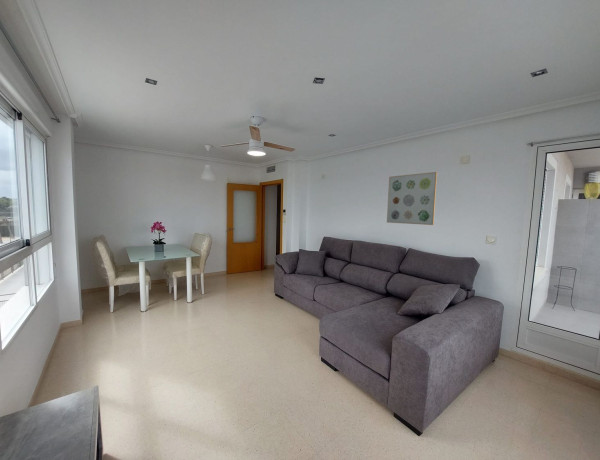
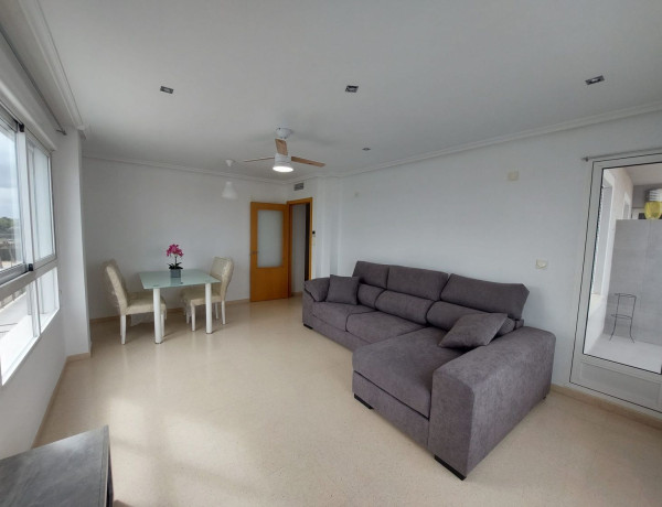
- wall art [386,171,438,226]
